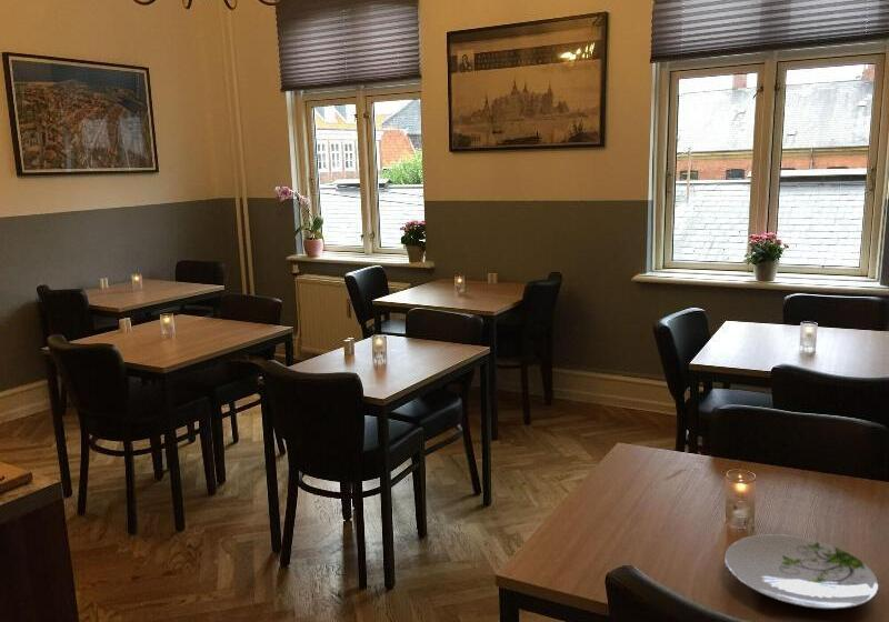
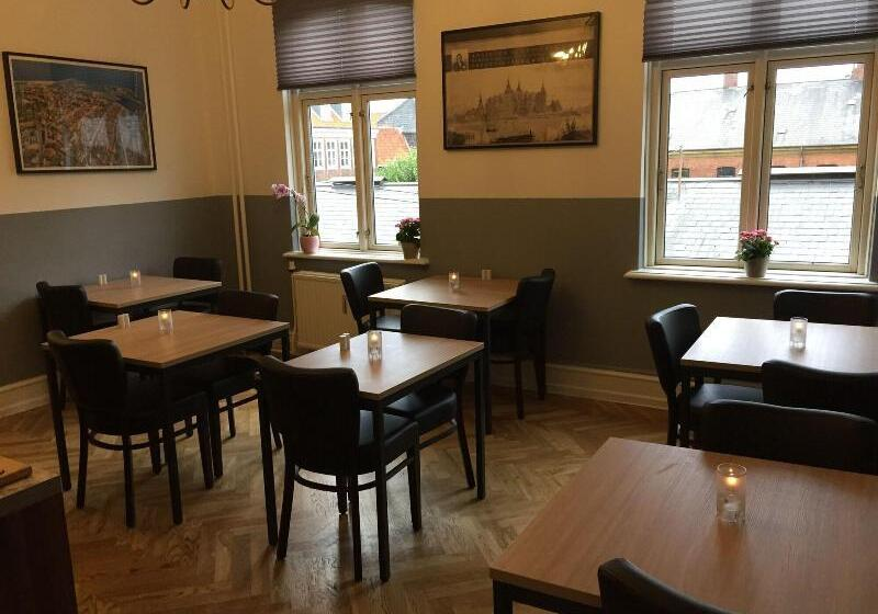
- plate [723,533,880,611]
